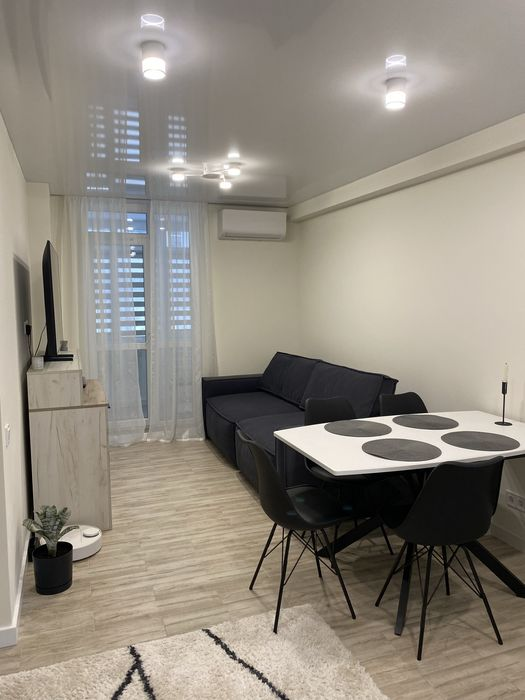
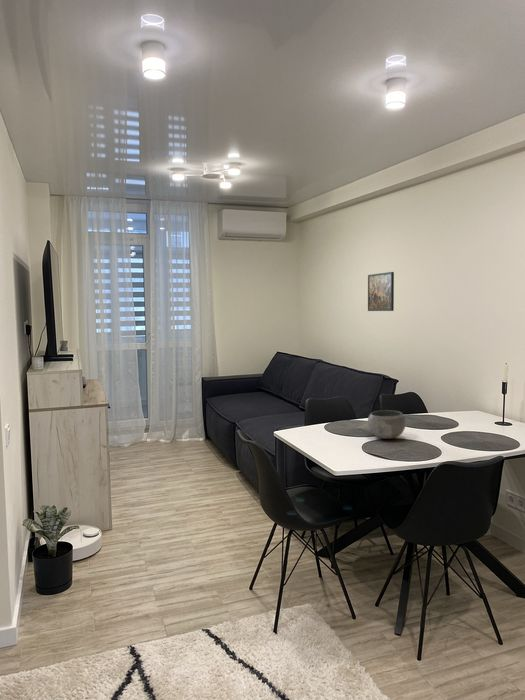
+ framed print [367,271,395,312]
+ bowl [367,409,407,440]
